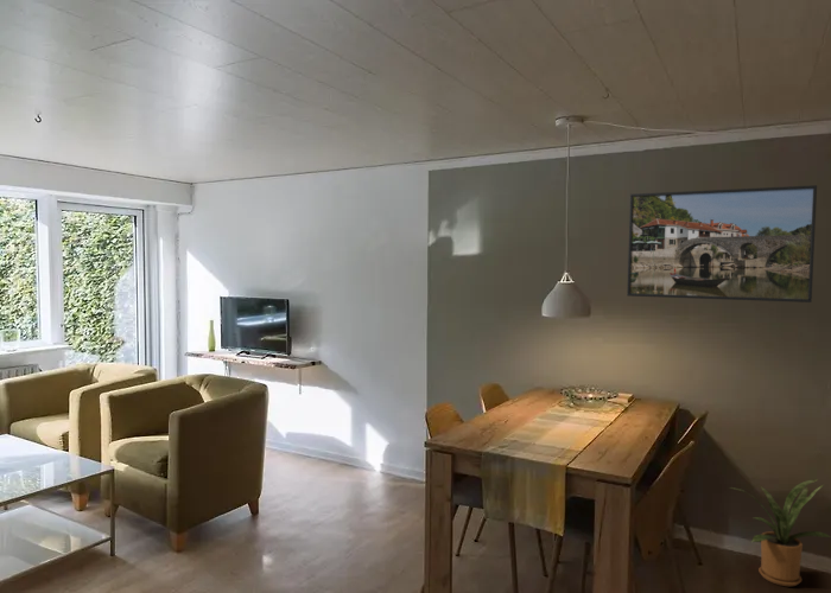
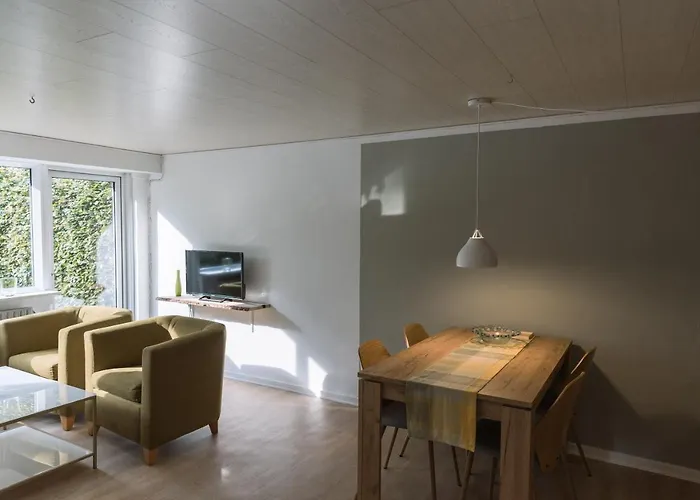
- house plant [728,478,831,587]
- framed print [626,184,818,304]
